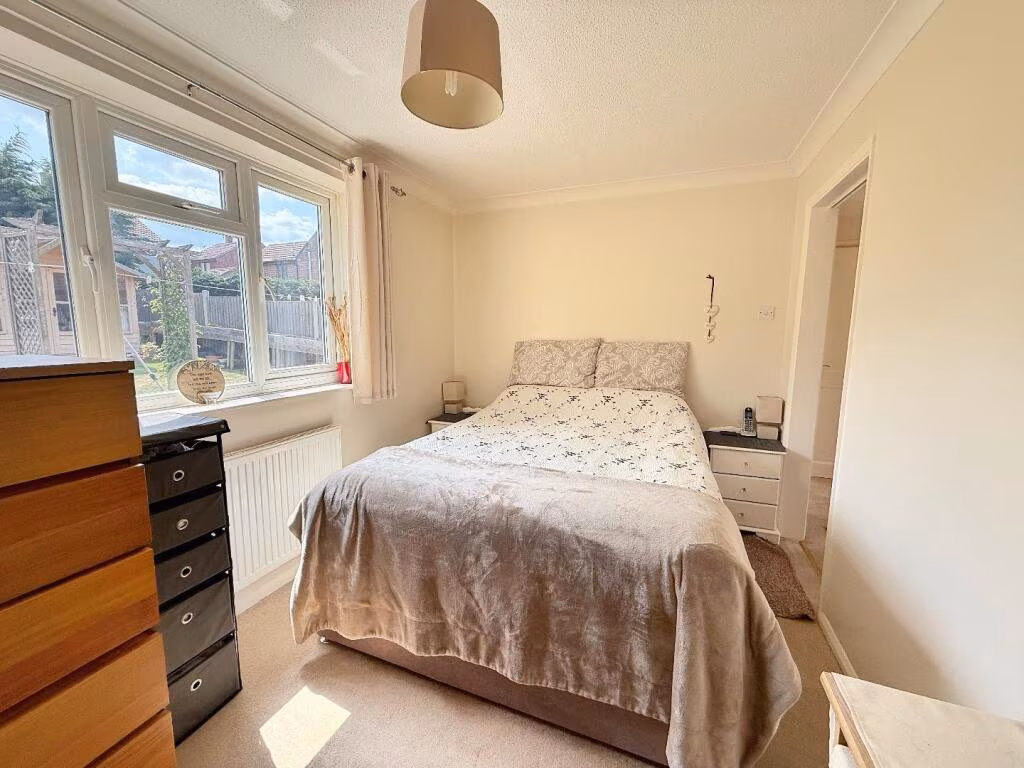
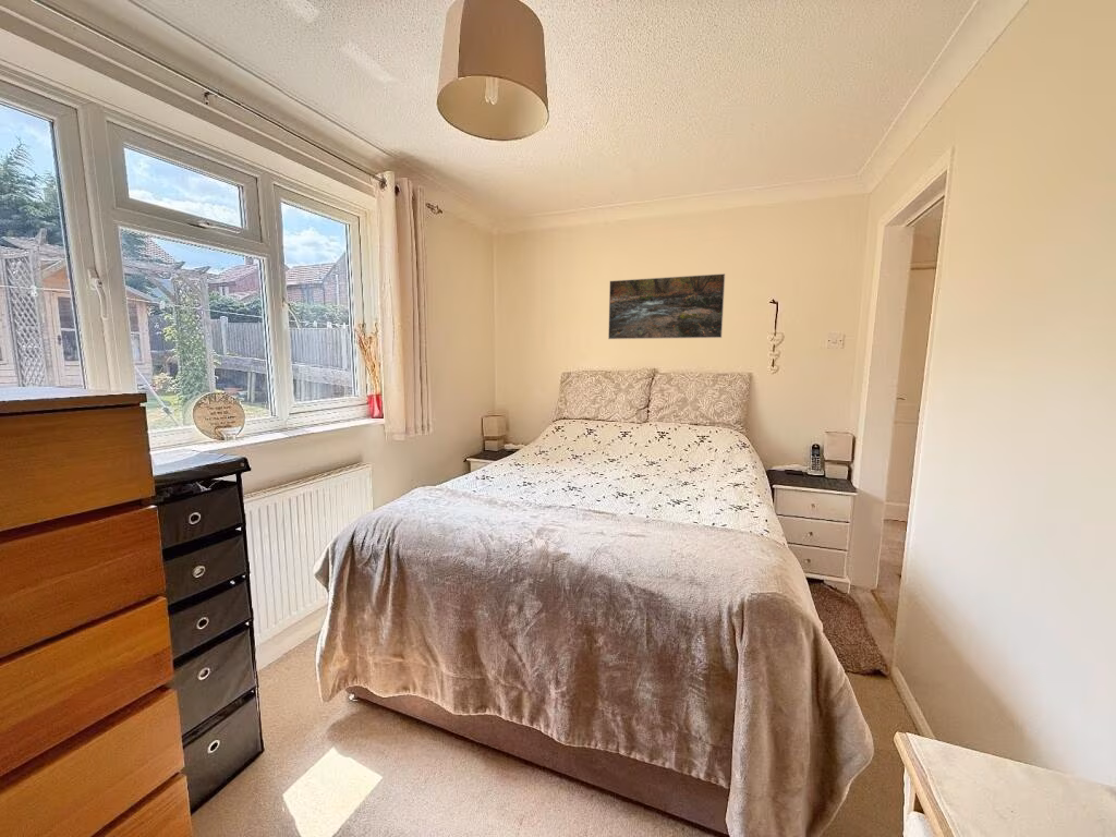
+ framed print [607,272,726,340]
